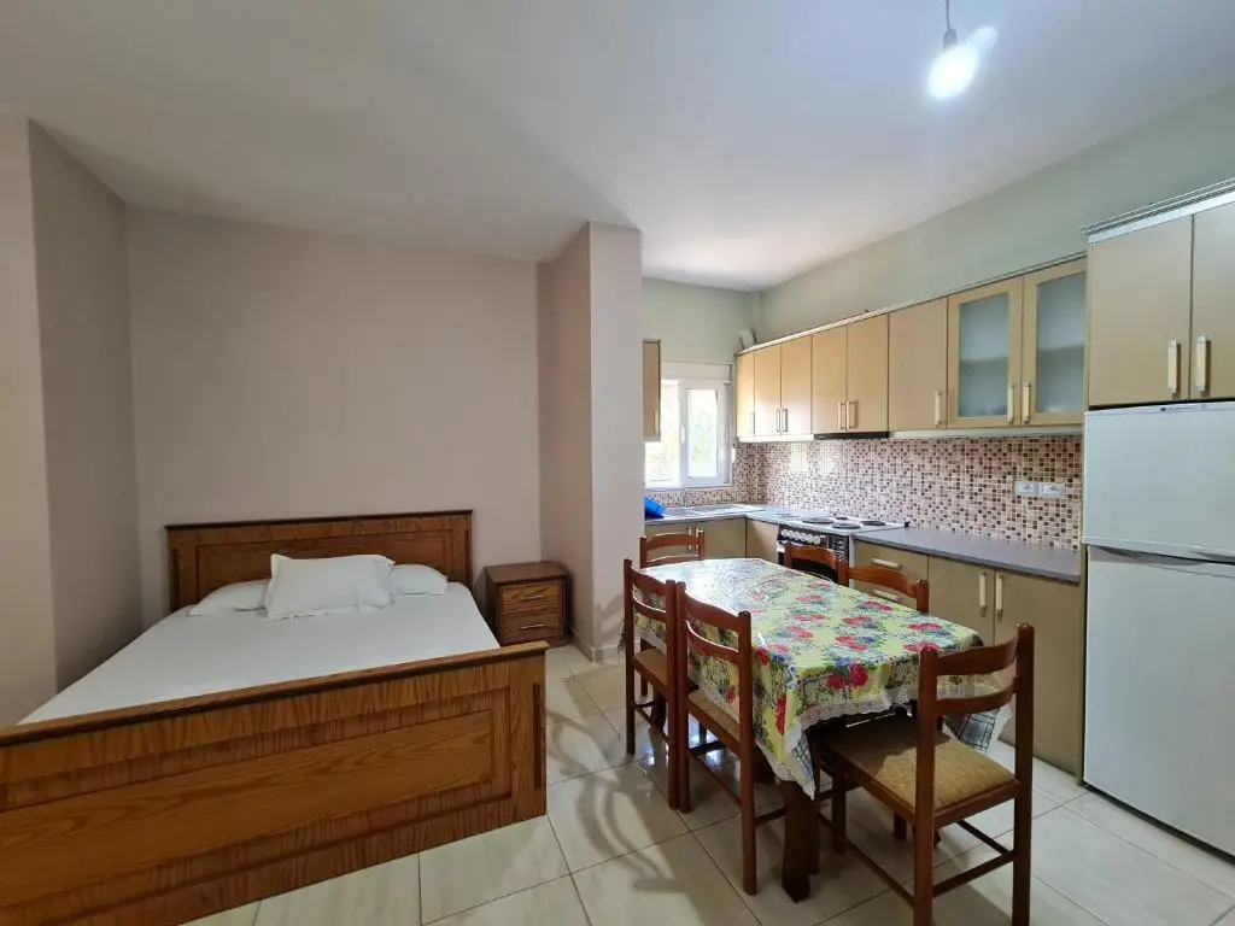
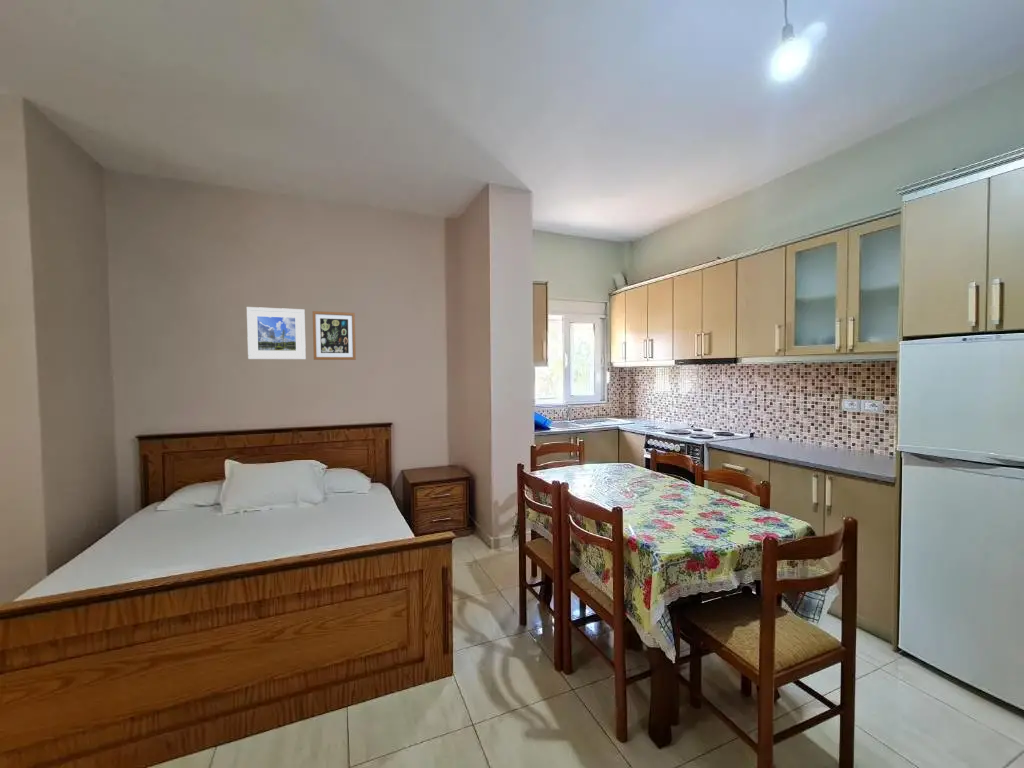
+ wall art [312,310,357,361]
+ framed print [246,306,307,360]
